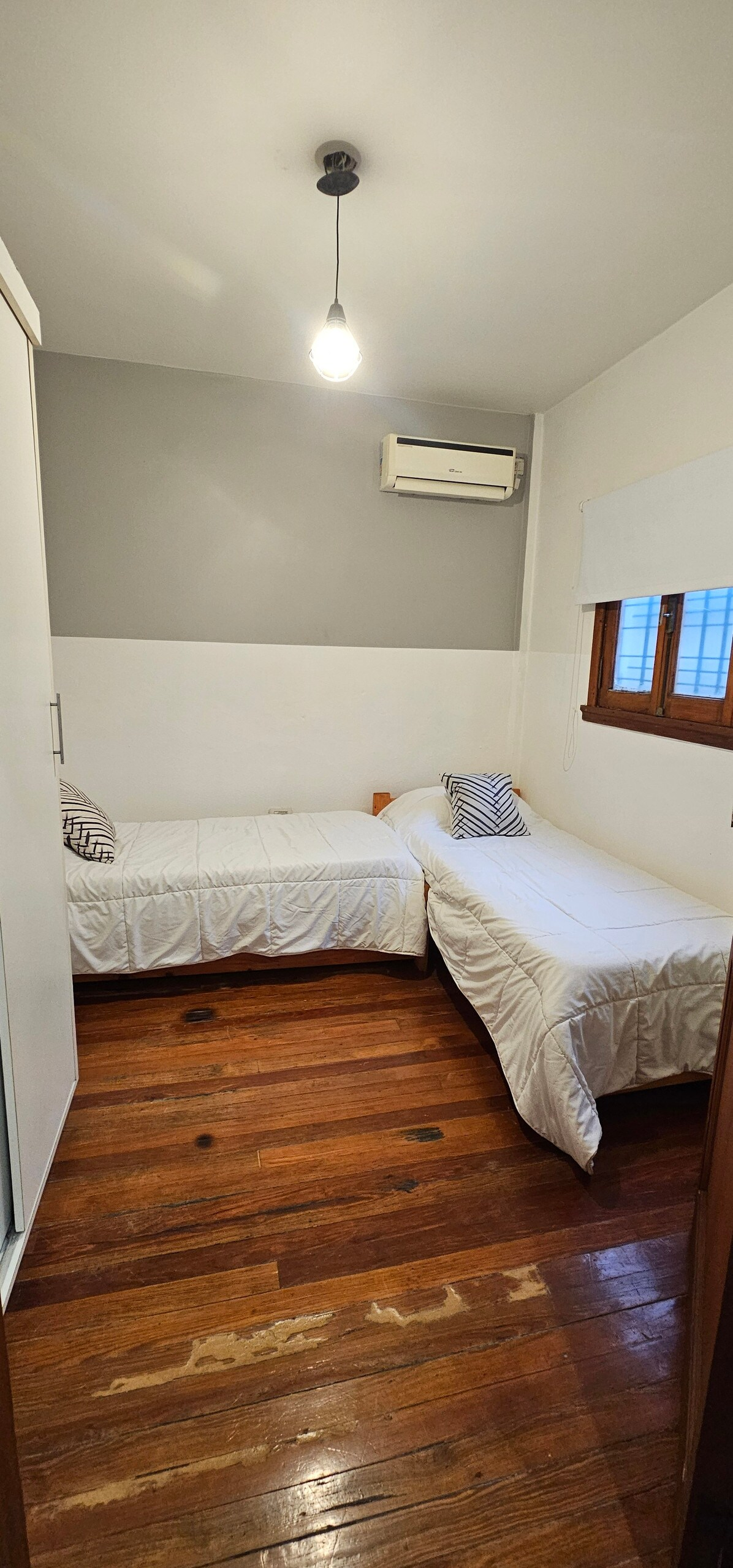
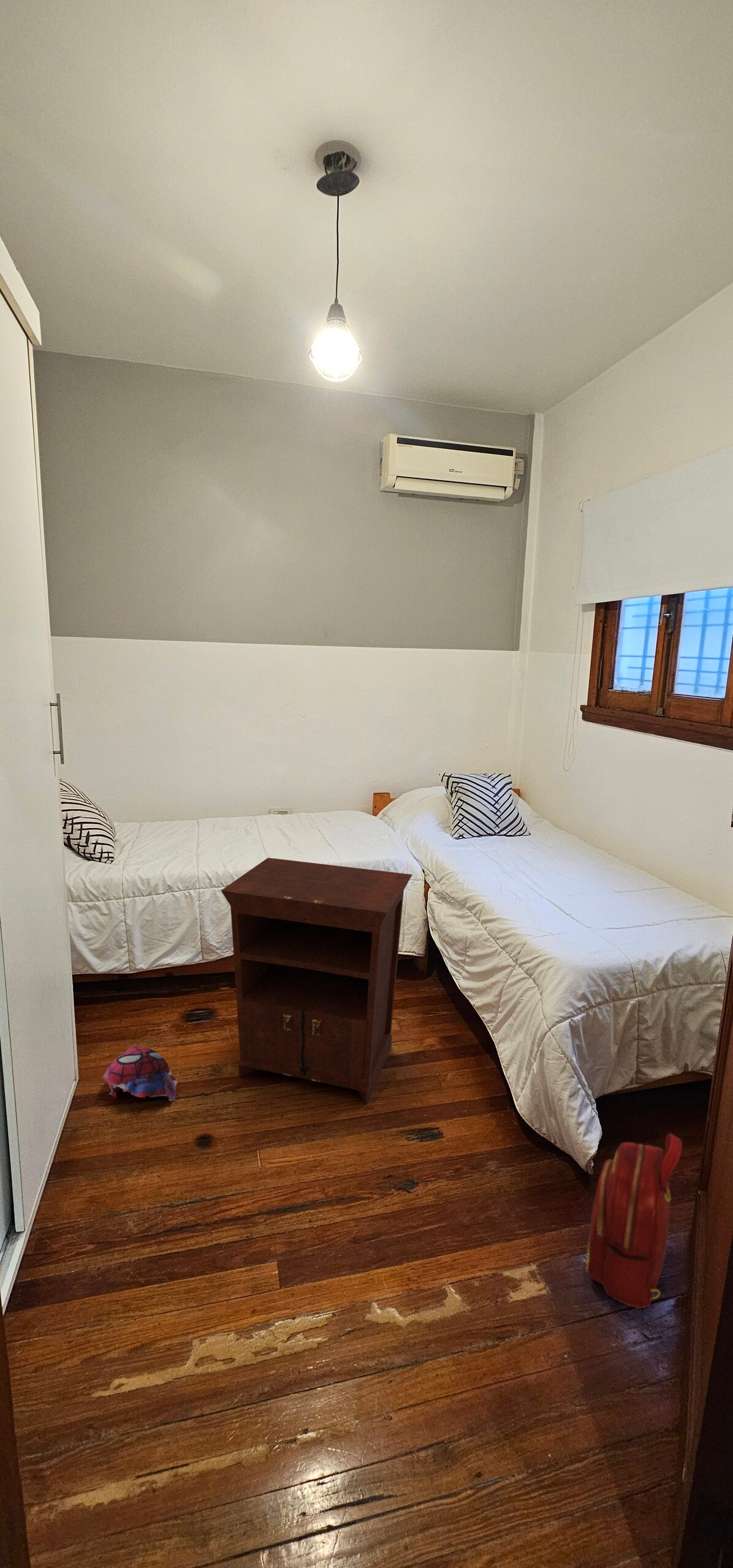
+ plush toy [102,1046,178,1102]
+ backpack [585,1132,683,1310]
+ nightstand [221,857,413,1106]
